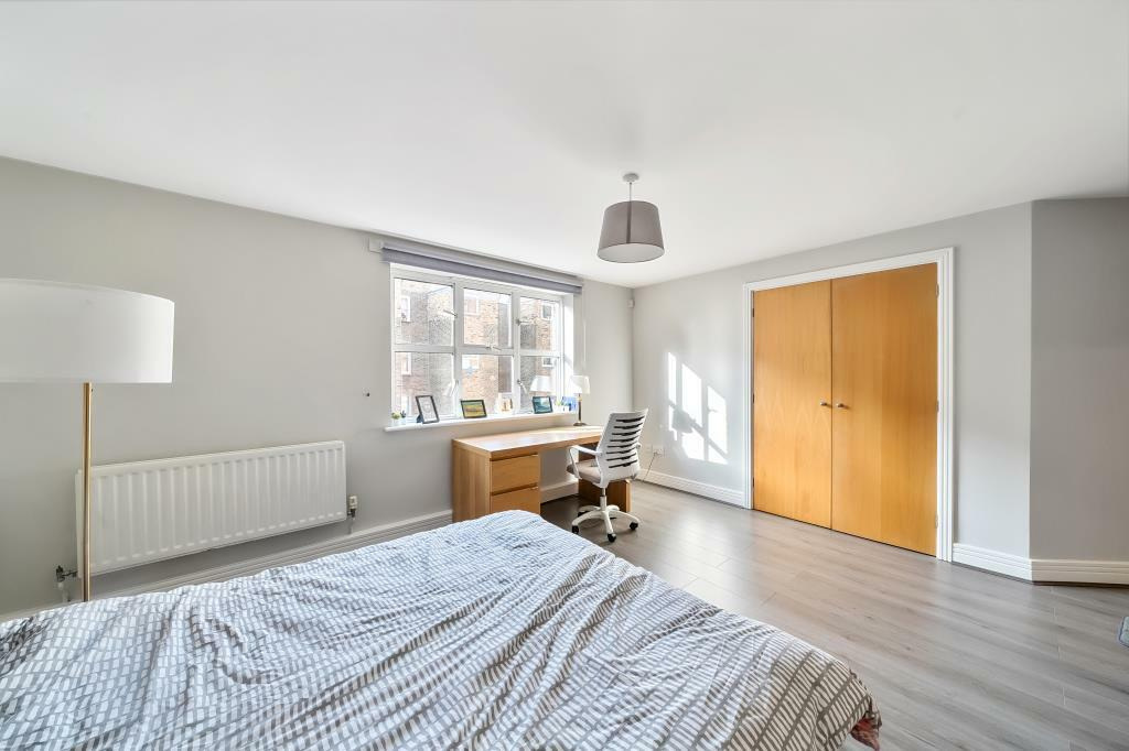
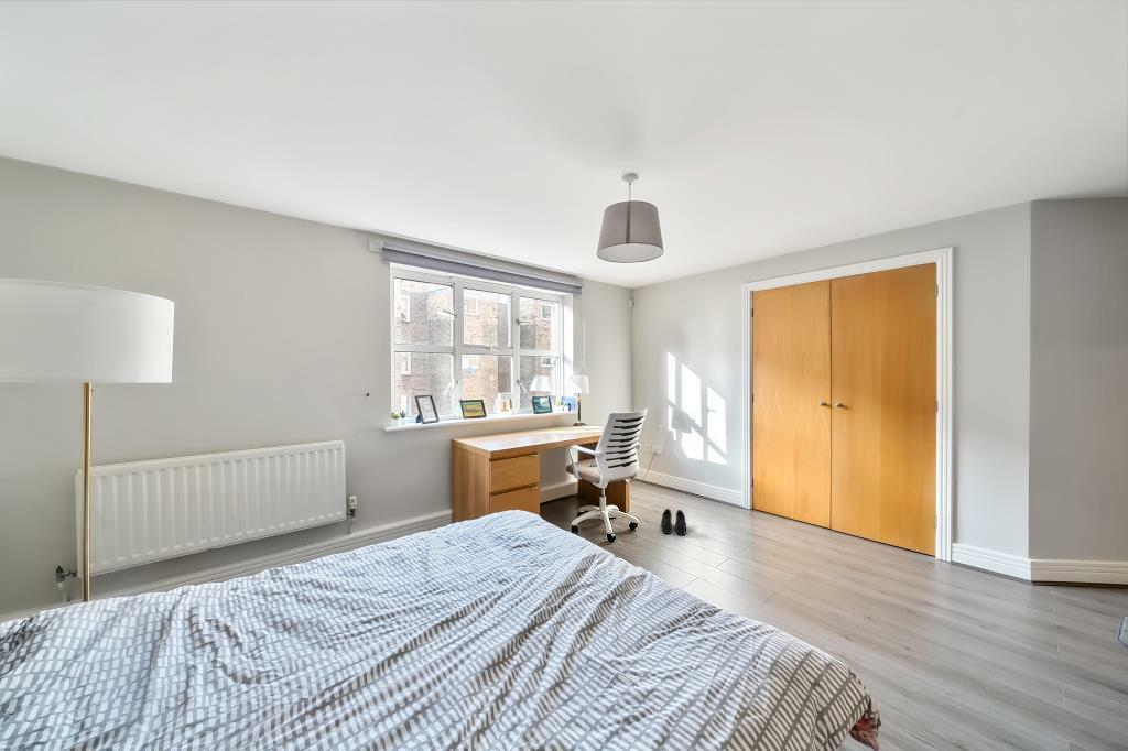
+ boots [660,508,687,536]
